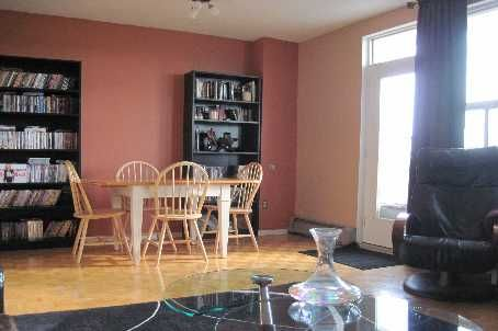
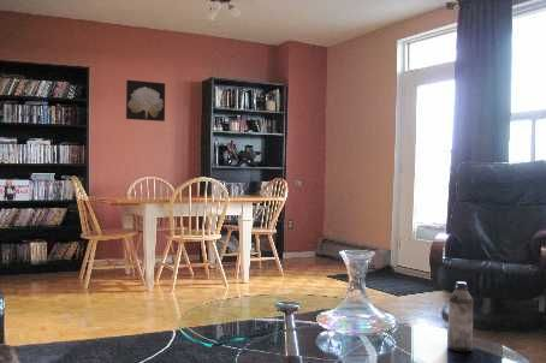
+ water bottle [447,280,474,352]
+ wall art [125,79,166,123]
